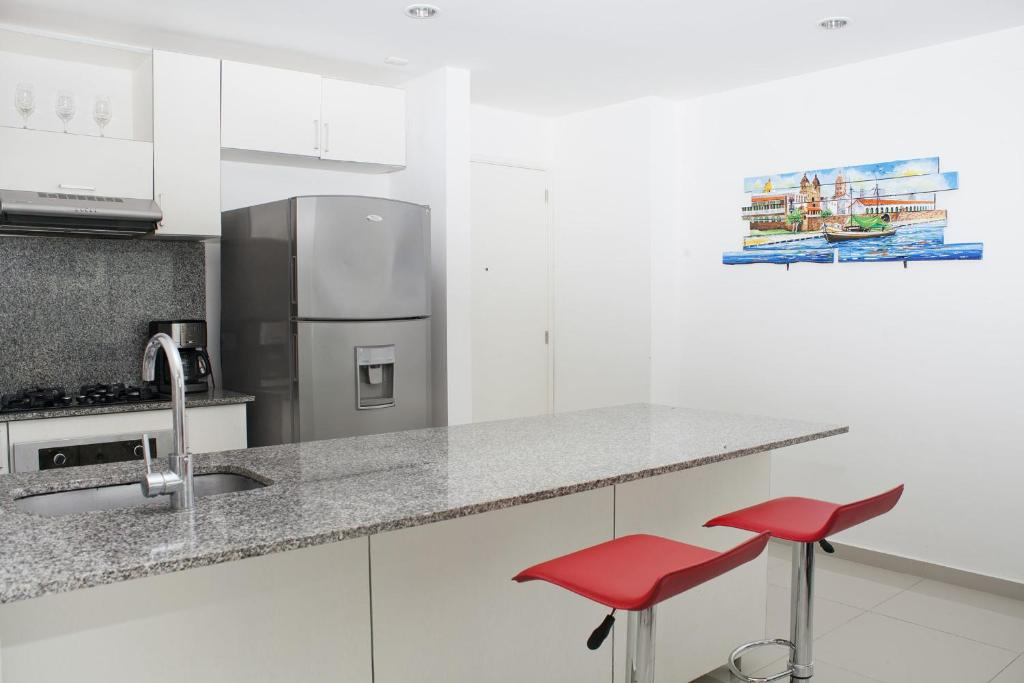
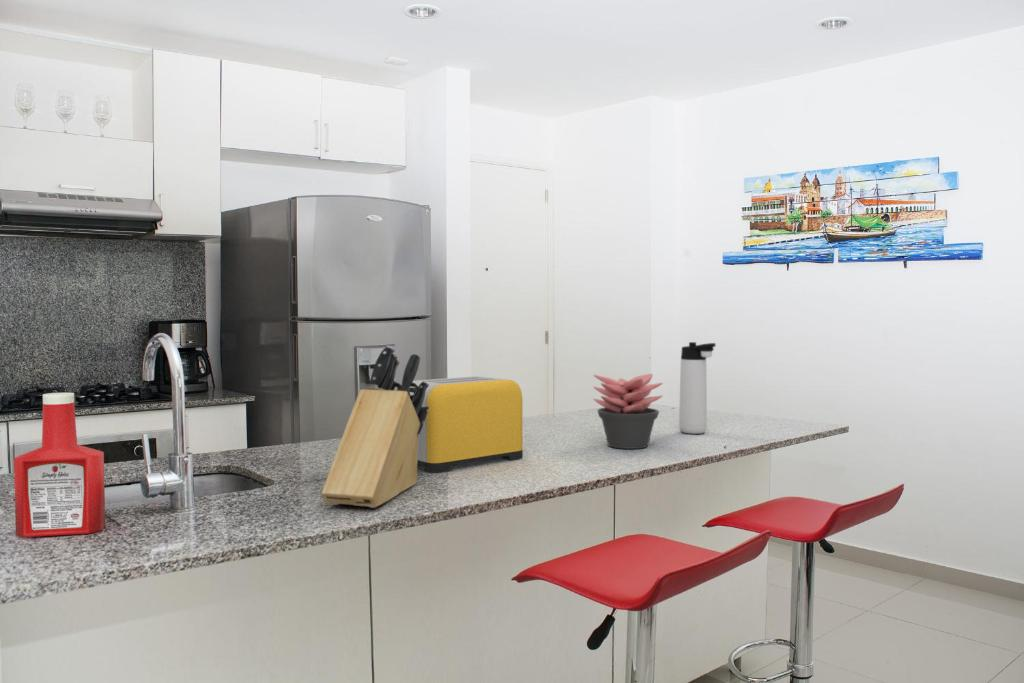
+ succulent plant [592,373,664,450]
+ toaster [409,375,524,473]
+ thermos bottle [678,341,717,435]
+ soap bottle [13,392,106,538]
+ knife block [320,345,429,509]
